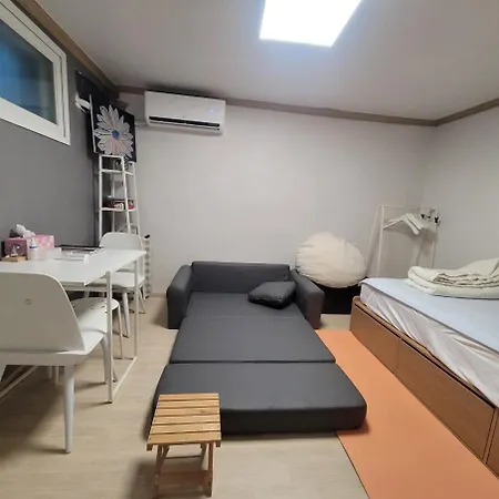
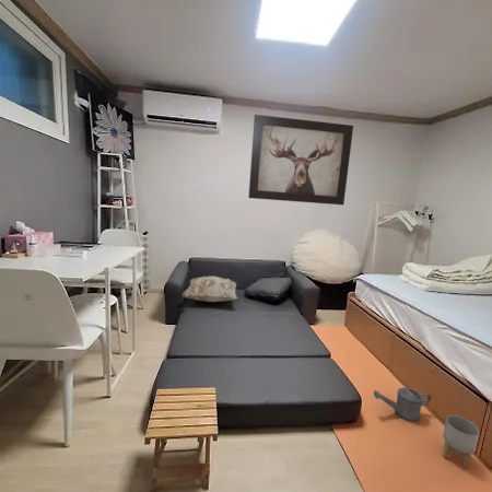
+ decorative pillow [181,276,238,303]
+ watering can [373,386,433,423]
+ wall art [247,114,354,206]
+ planter [442,414,480,469]
